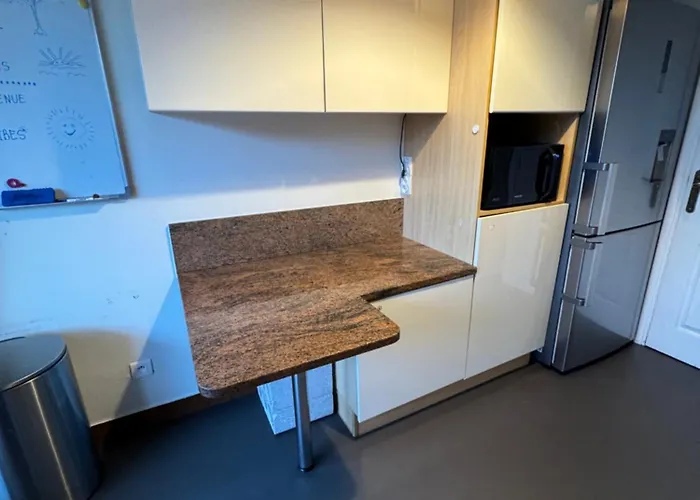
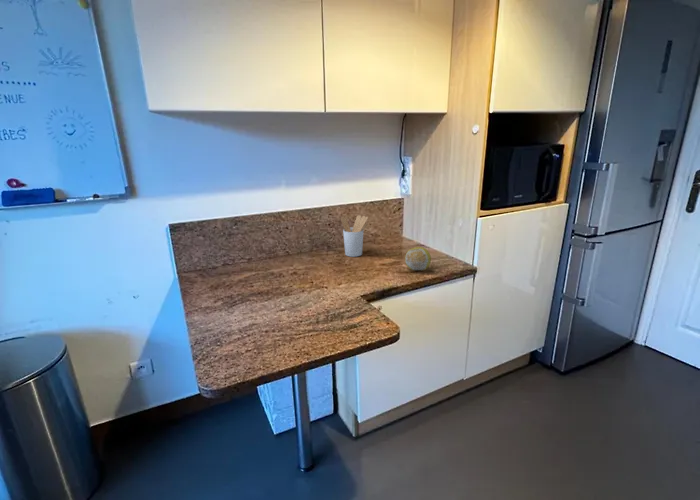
+ fruit [404,246,432,272]
+ utensil holder [340,214,369,258]
